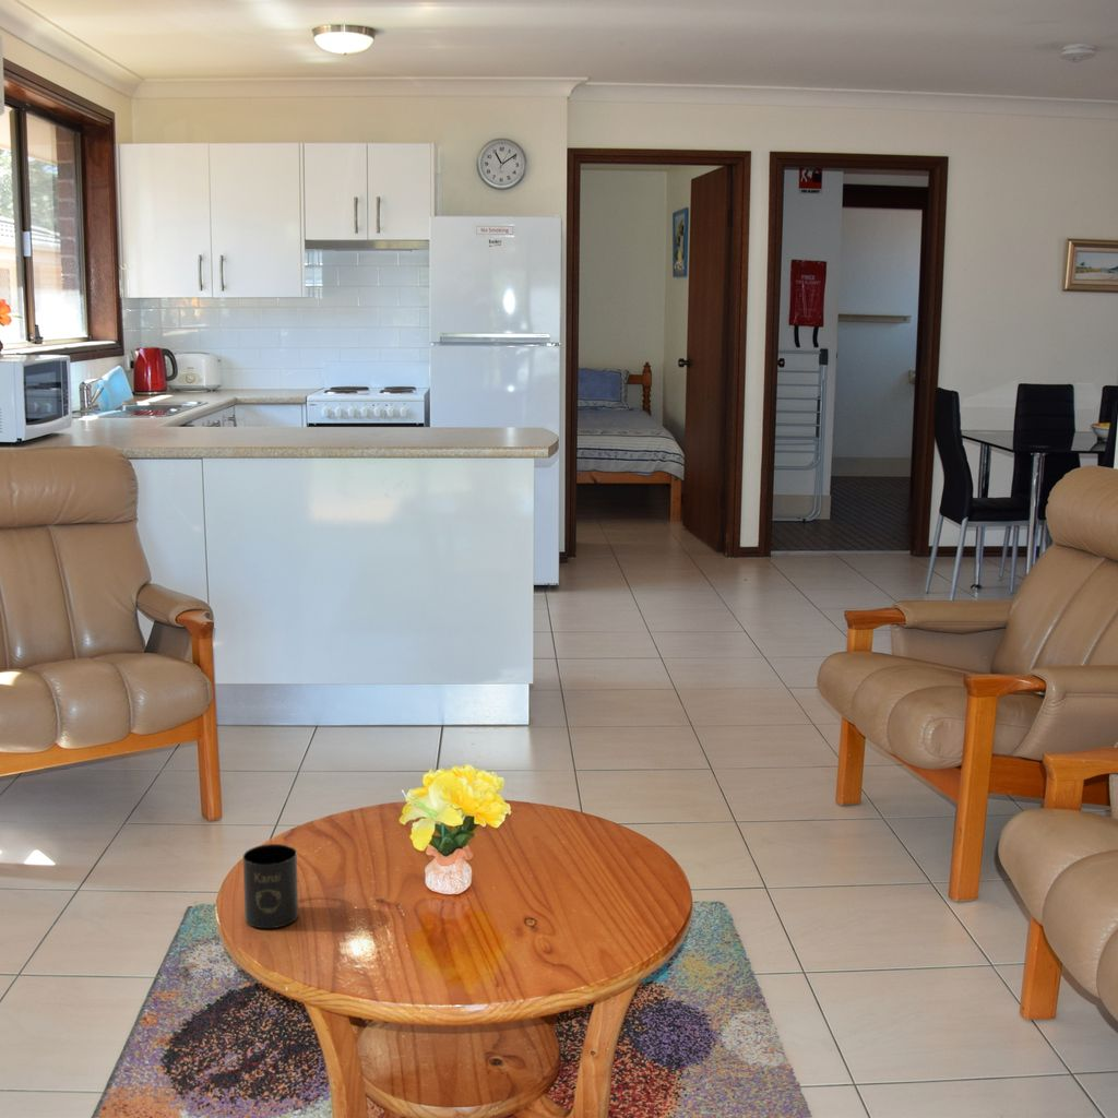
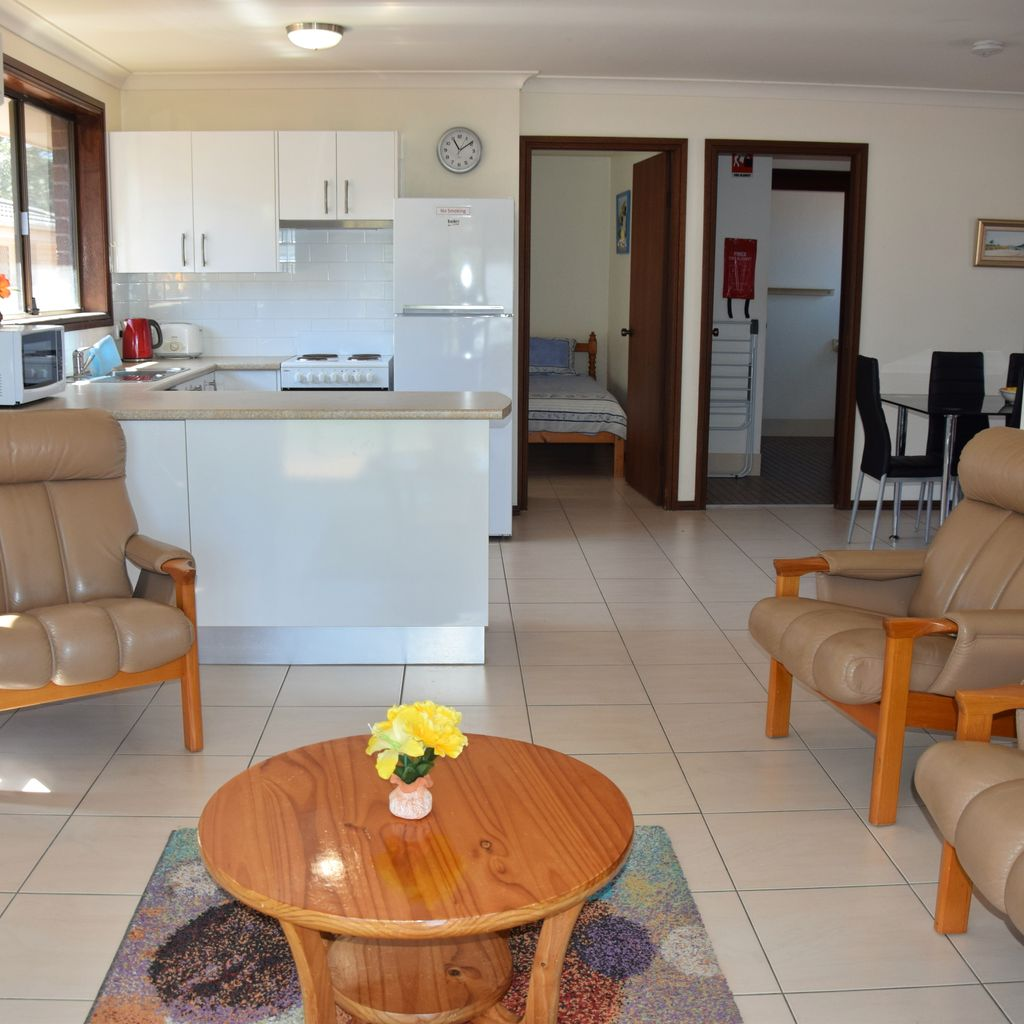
- mug [242,843,299,929]
